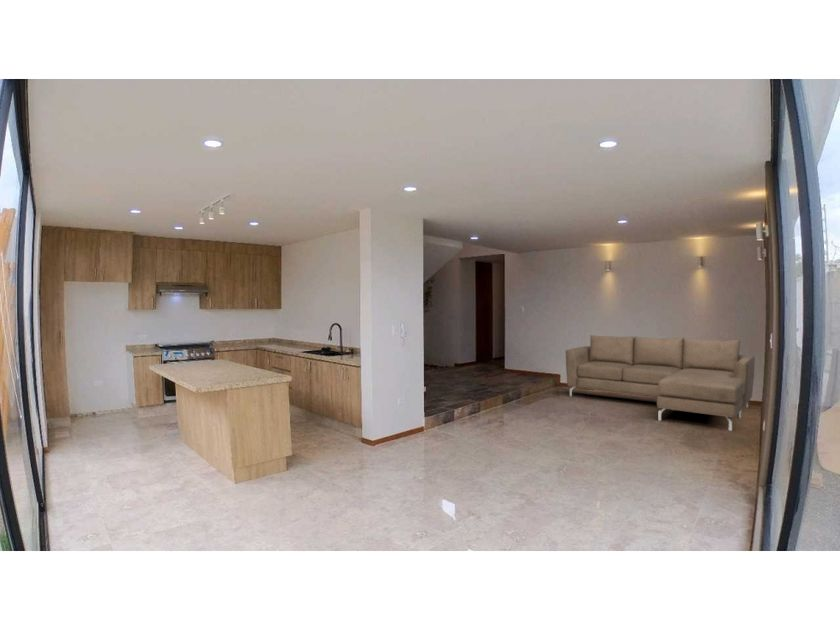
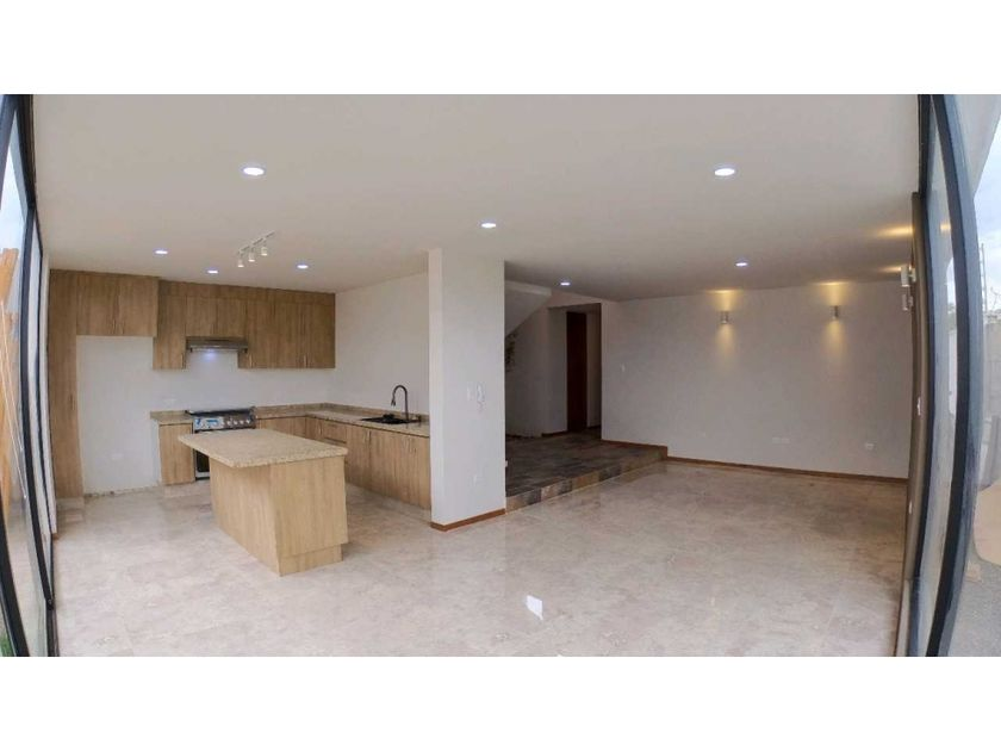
- sofa [565,334,756,432]
